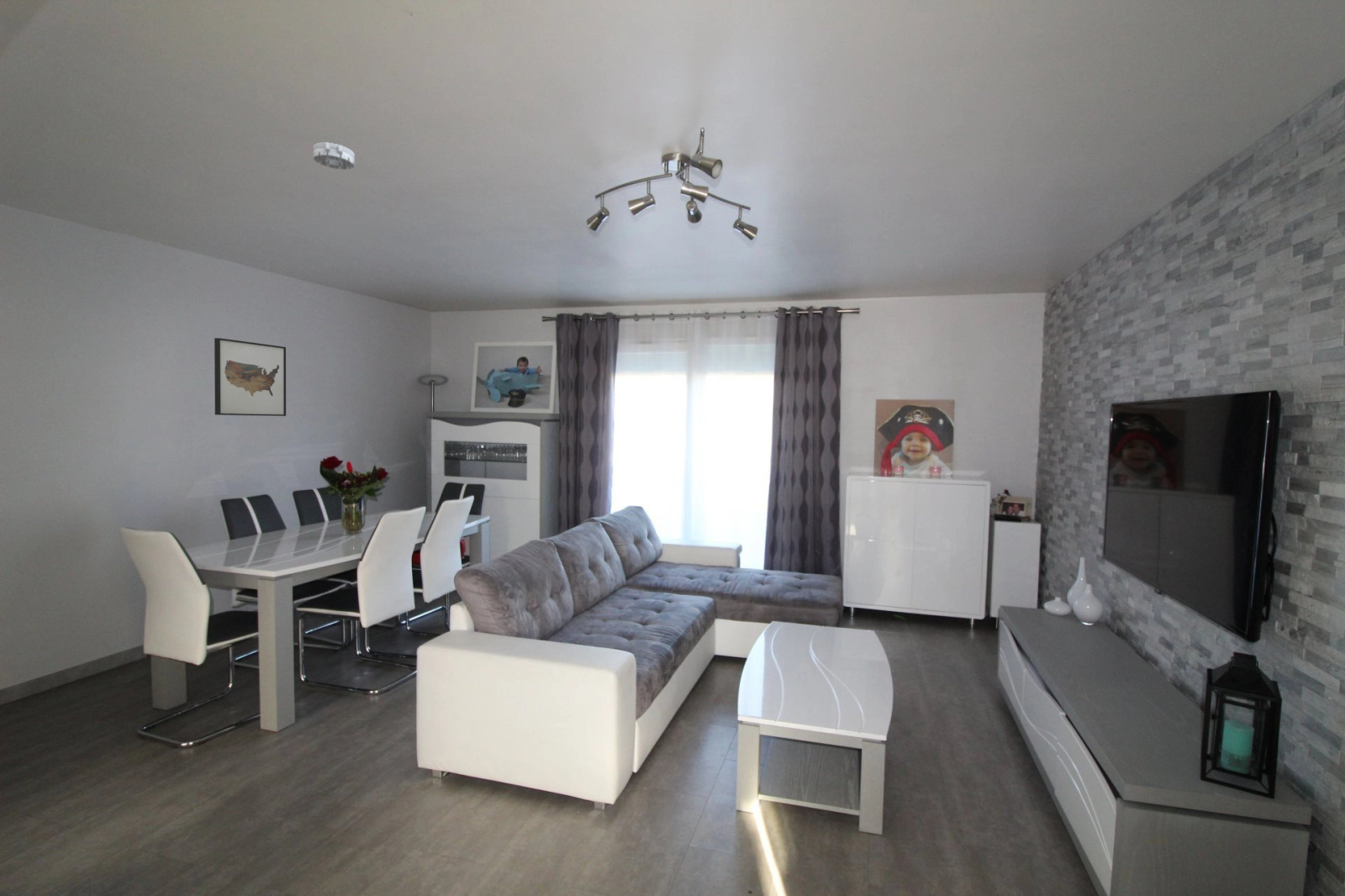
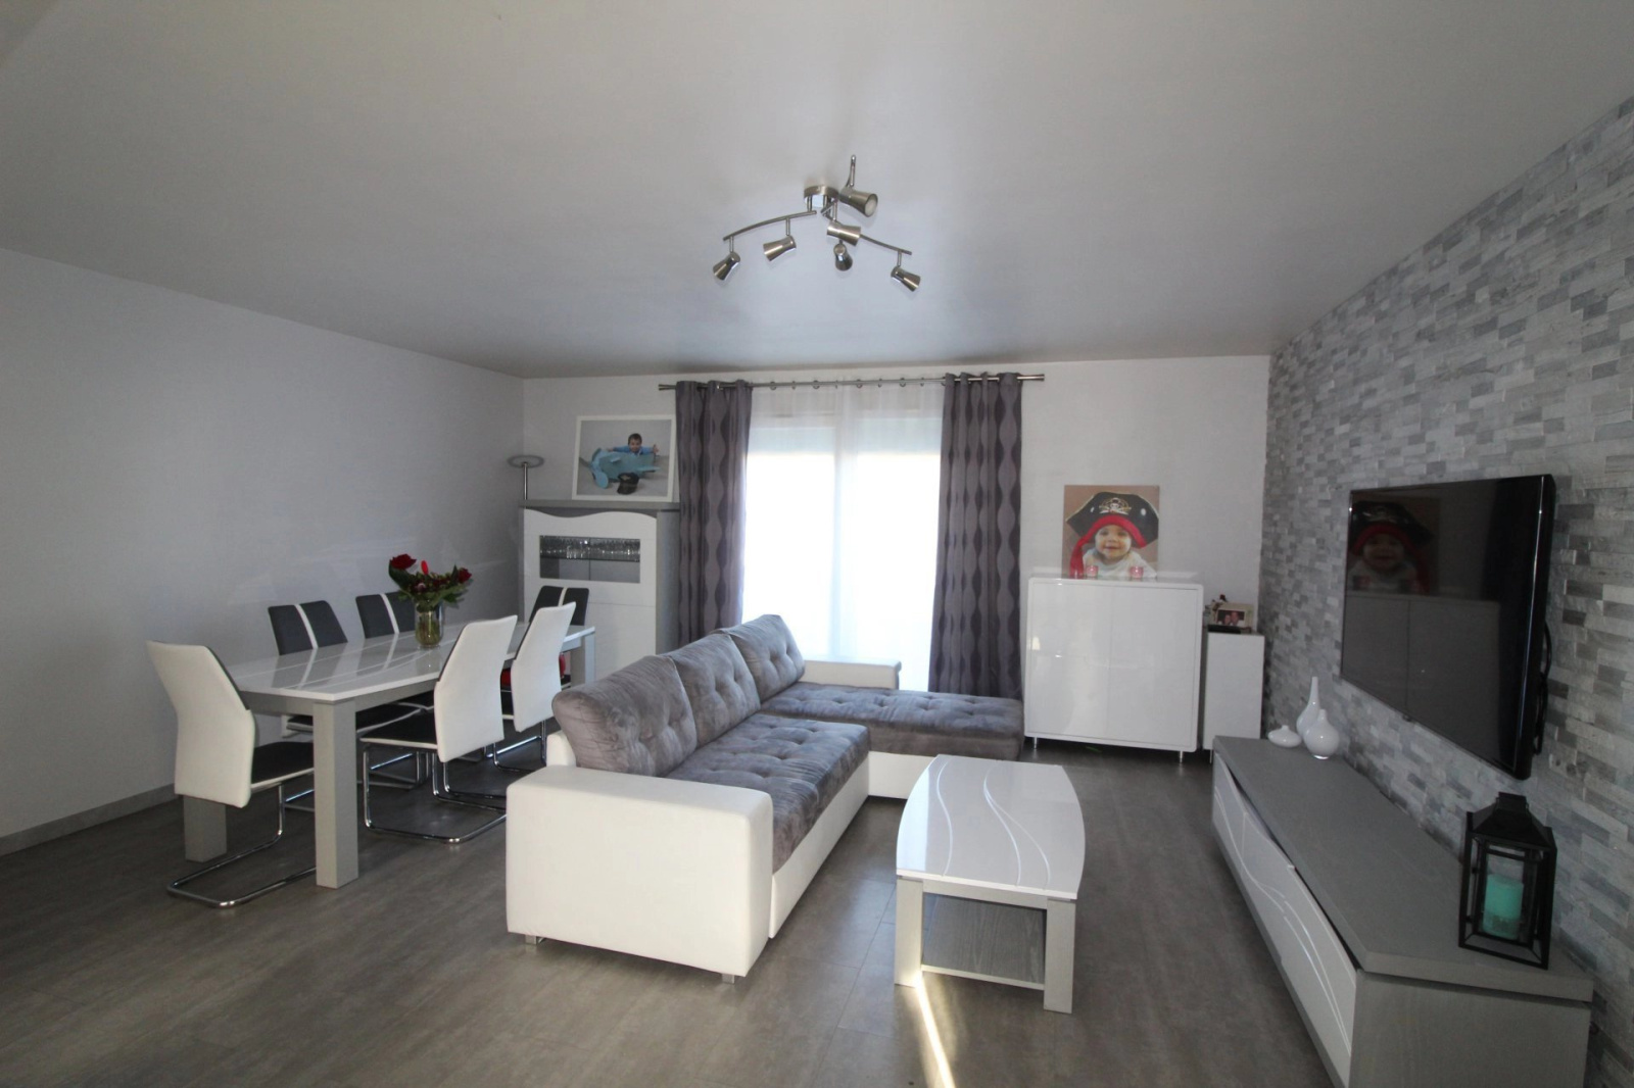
- wall art [214,337,287,417]
- smoke detector [313,141,356,171]
